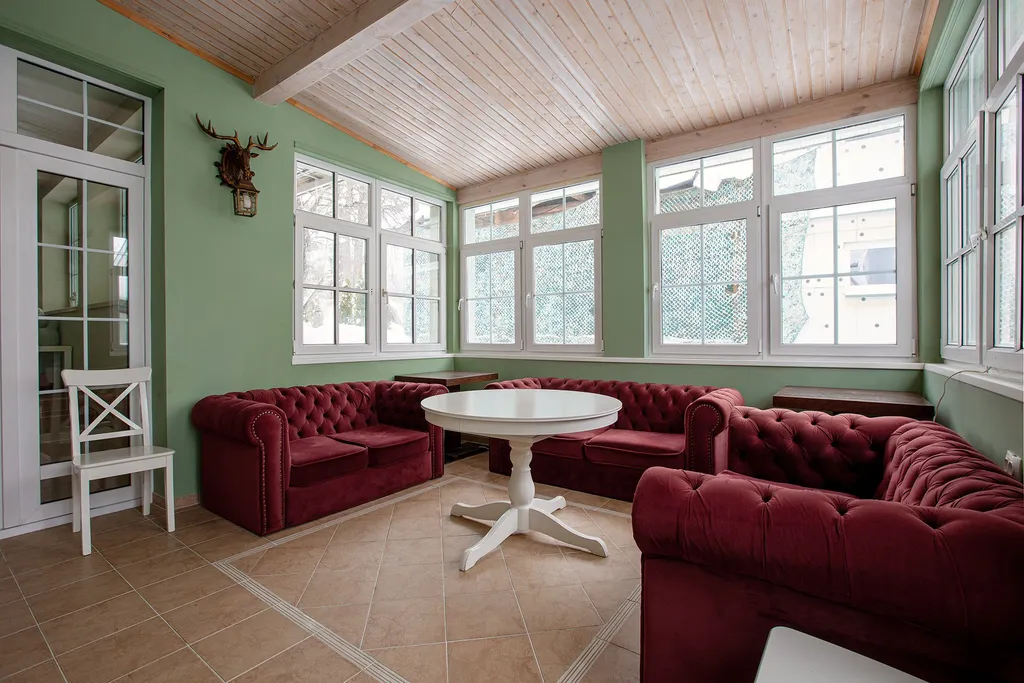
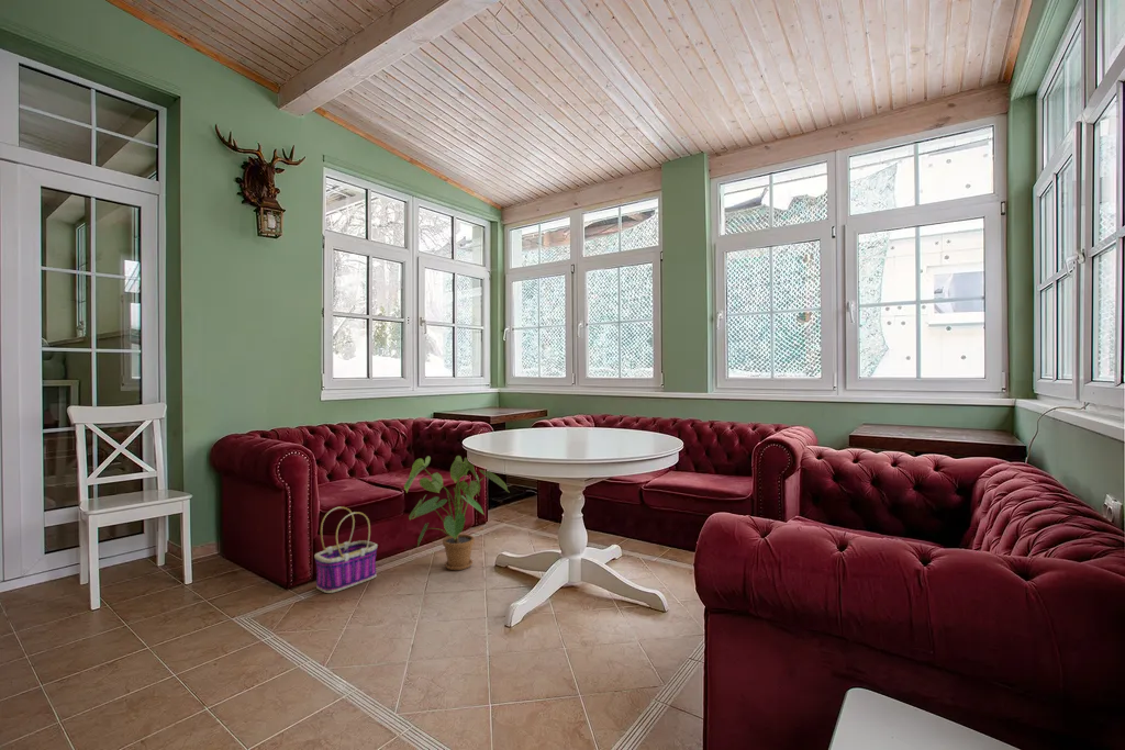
+ basket [313,506,379,594]
+ house plant [403,455,510,571]
